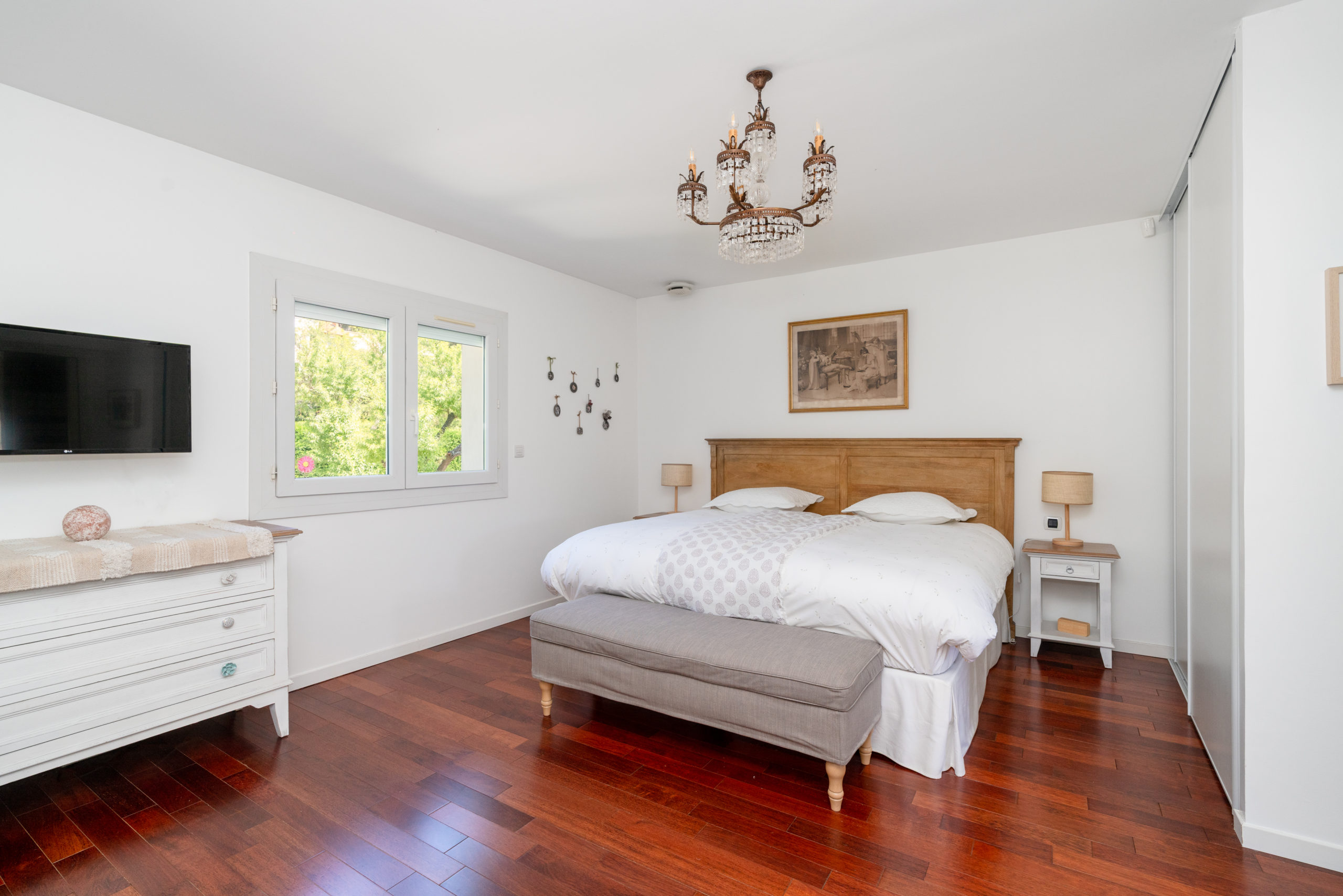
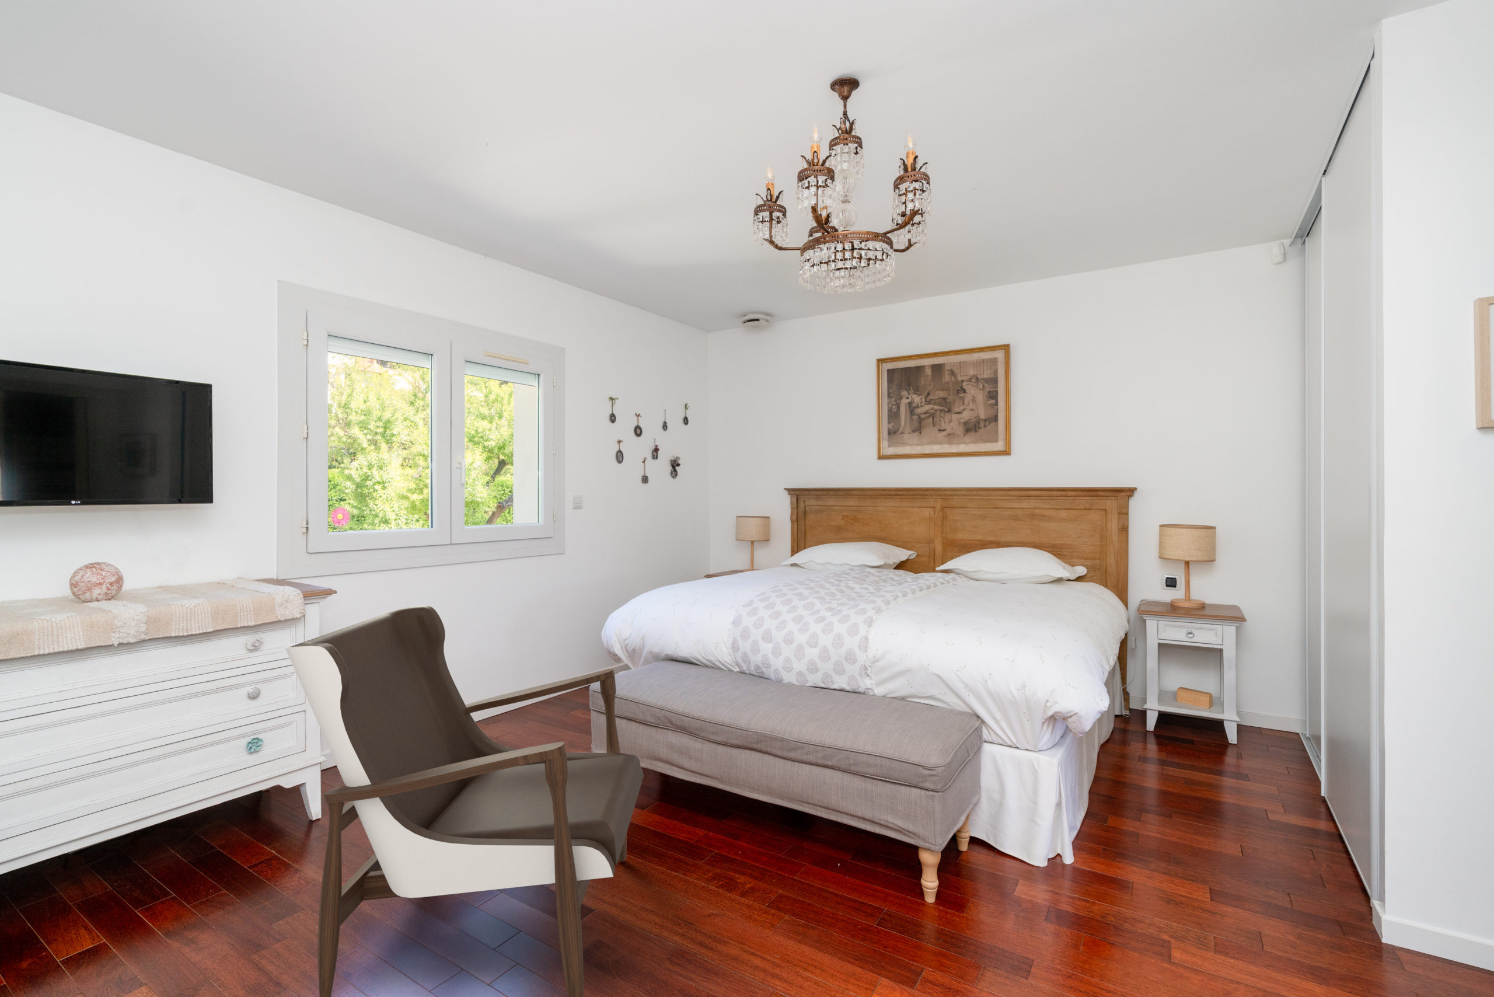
+ armchair [286,604,644,997]
